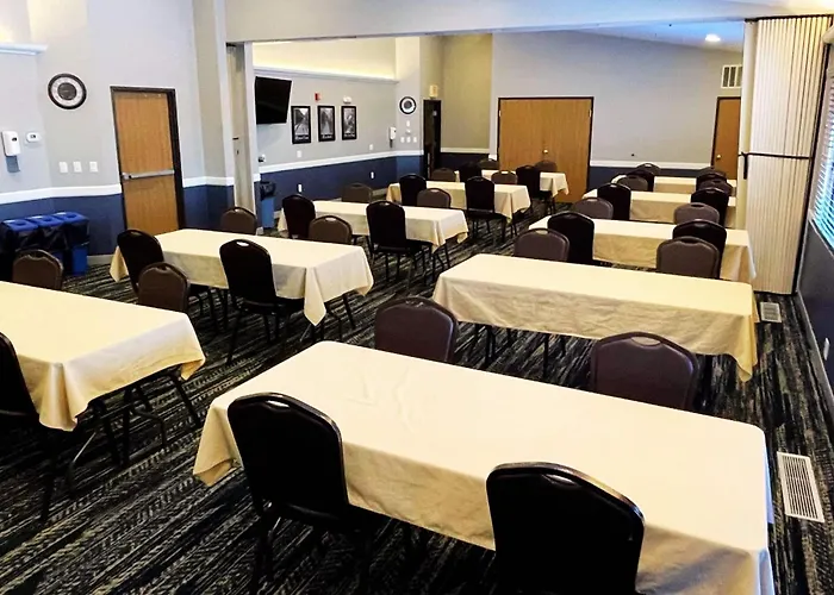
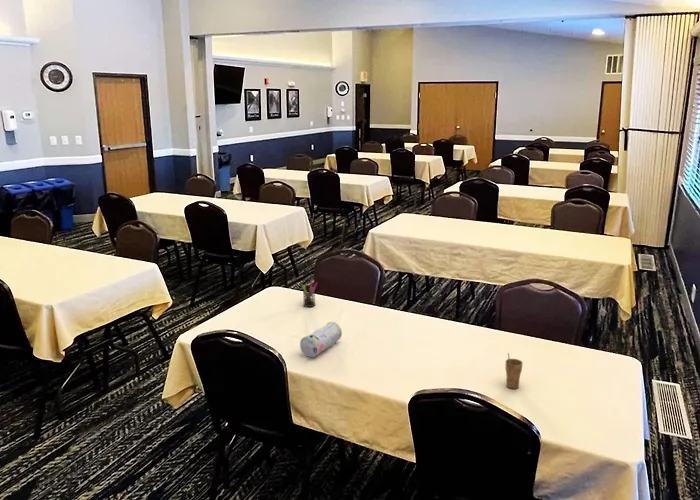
+ cup [504,352,524,390]
+ pencil case [299,321,343,358]
+ pen holder [300,278,318,308]
